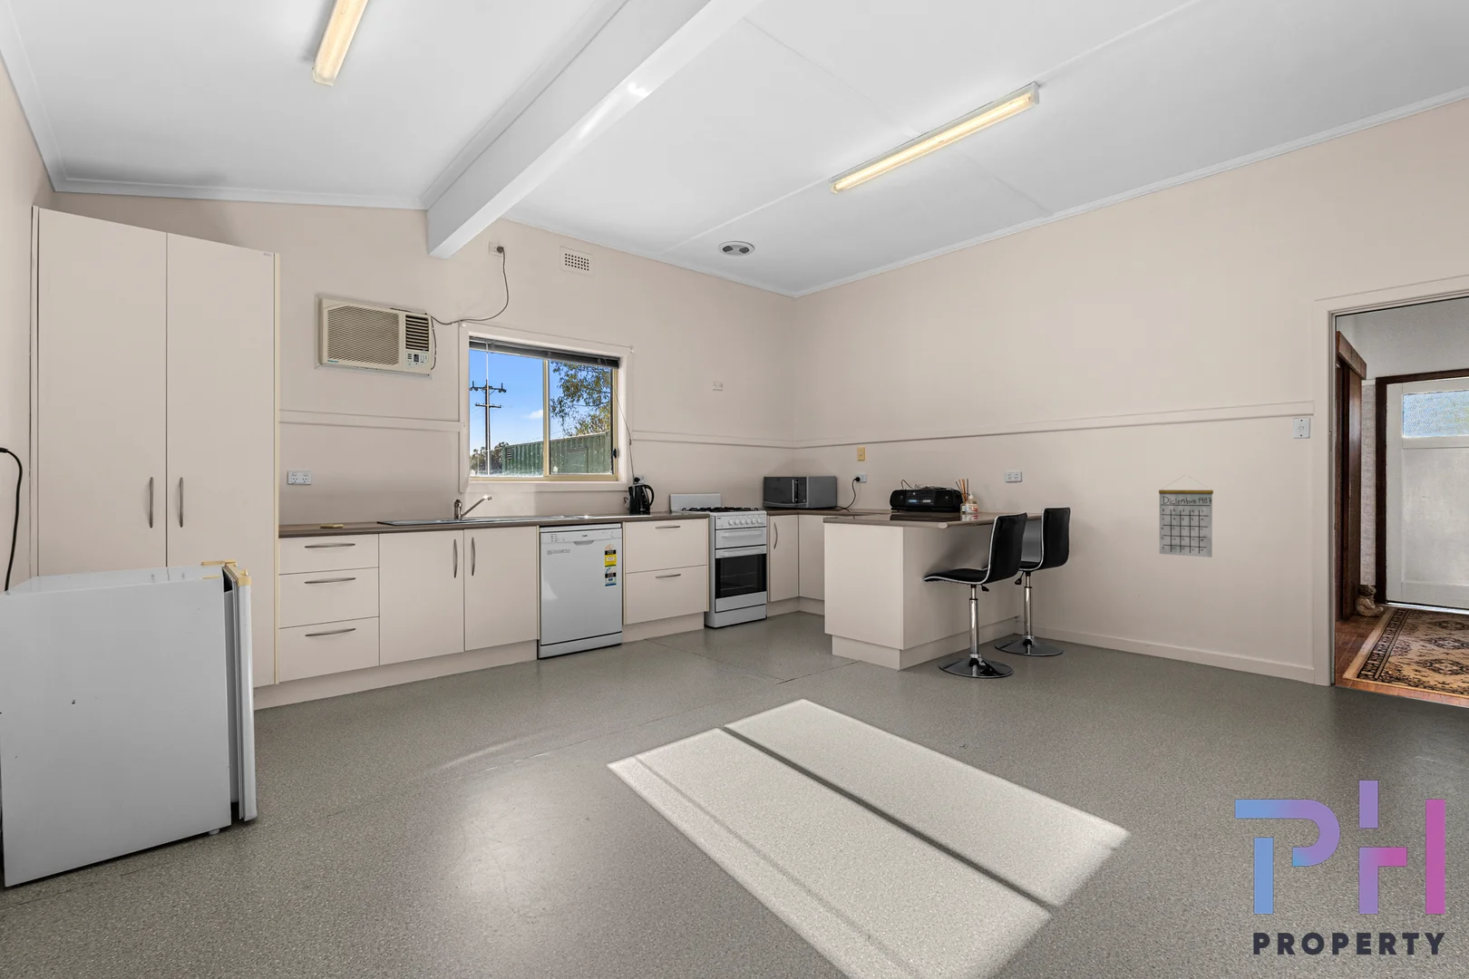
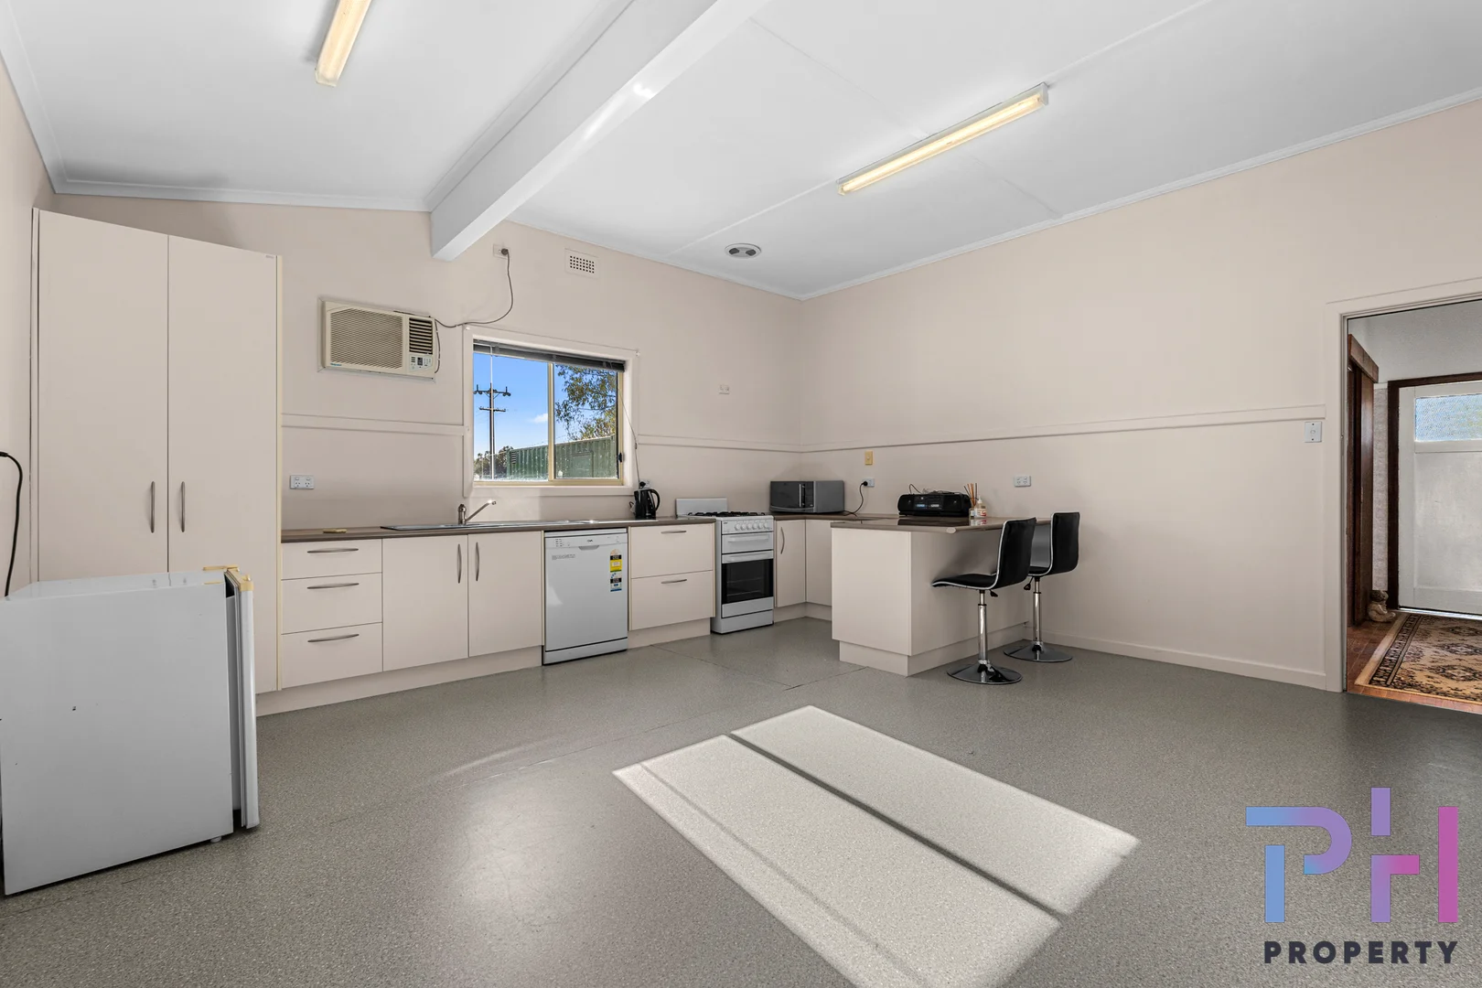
- calendar [1157,476,1214,558]
